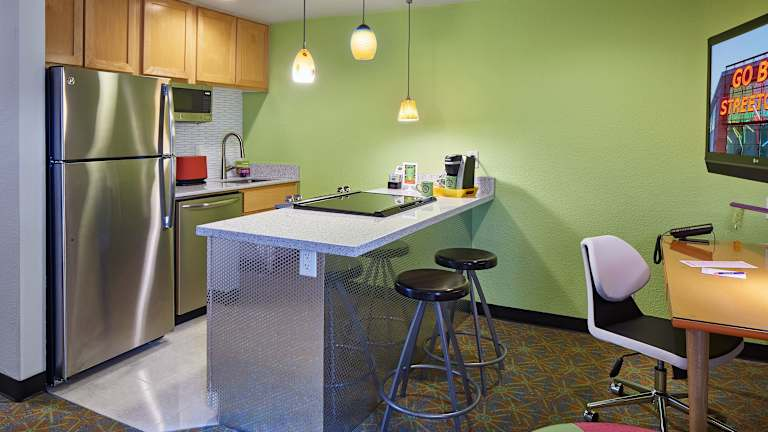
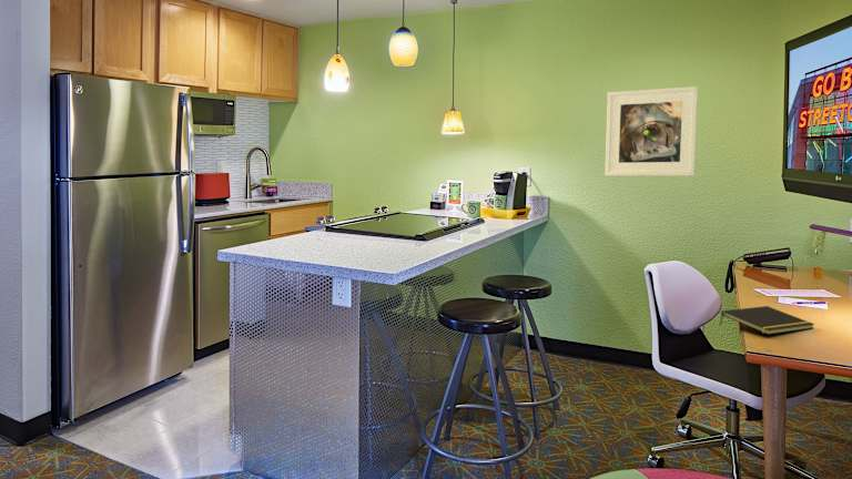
+ notepad [719,305,815,336]
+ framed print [604,85,699,177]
